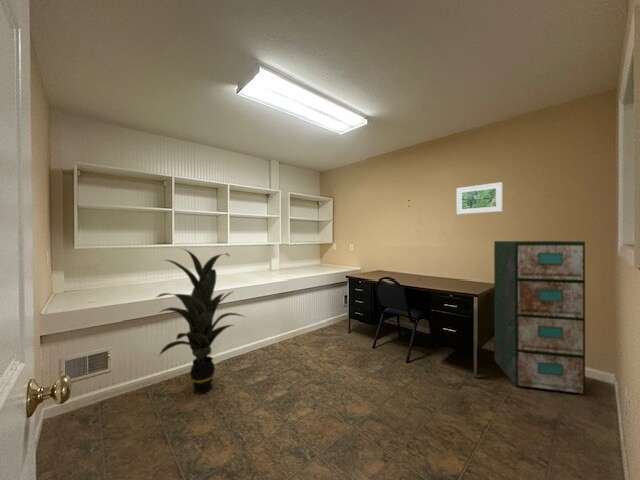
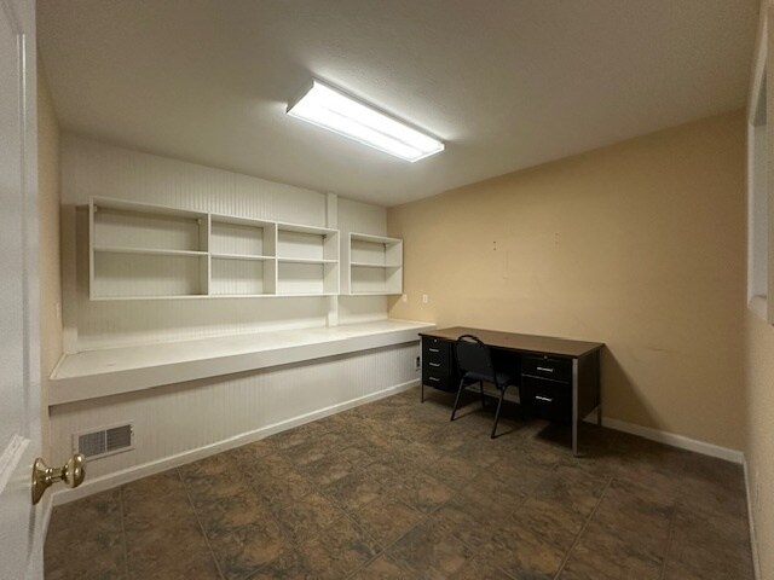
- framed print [456,181,504,215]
- filing cabinet [493,240,586,395]
- indoor plant [155,247,246,395]
